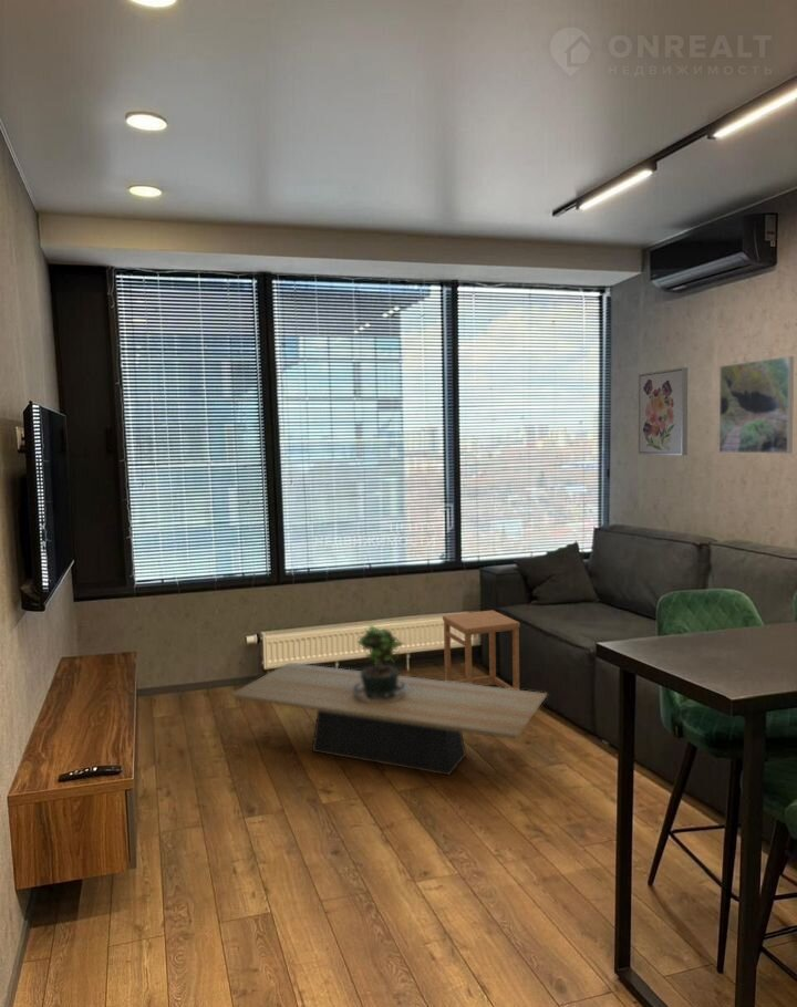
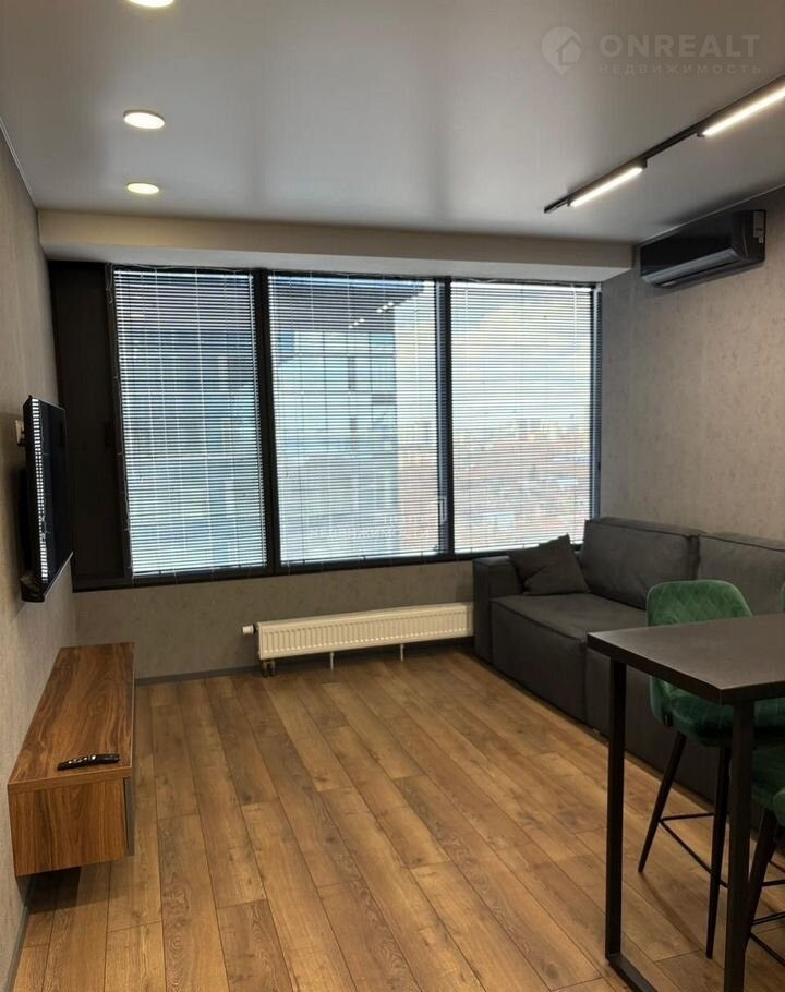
- potted plant [352,623,417,704]
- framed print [718,355,795,455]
- wall art [638,366,689,456]
- coffee table [229,662,549,777]
- side table [442,609,521,691]
